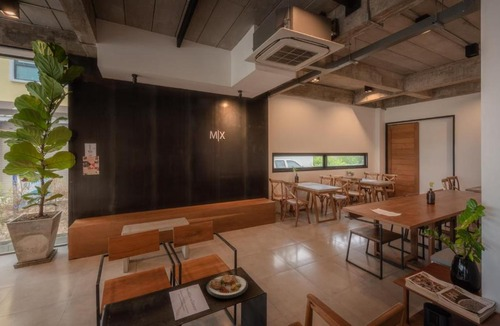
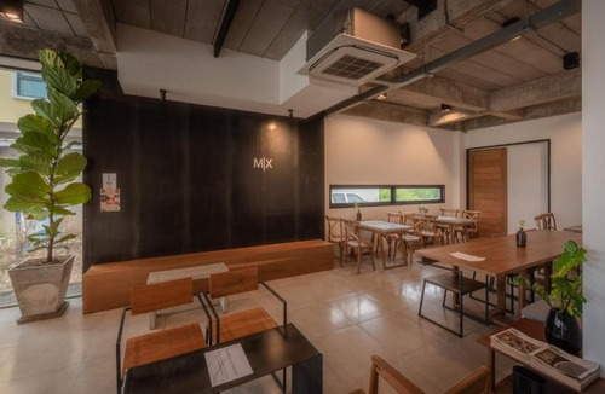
- plate [206,273,249,300]
